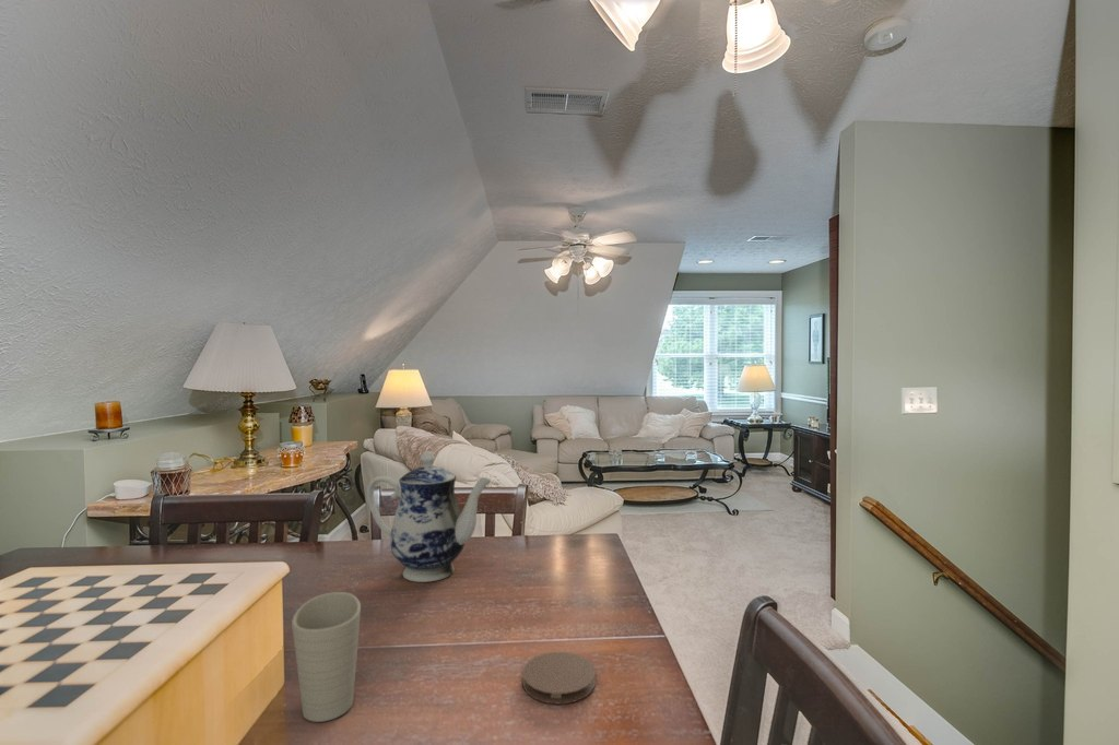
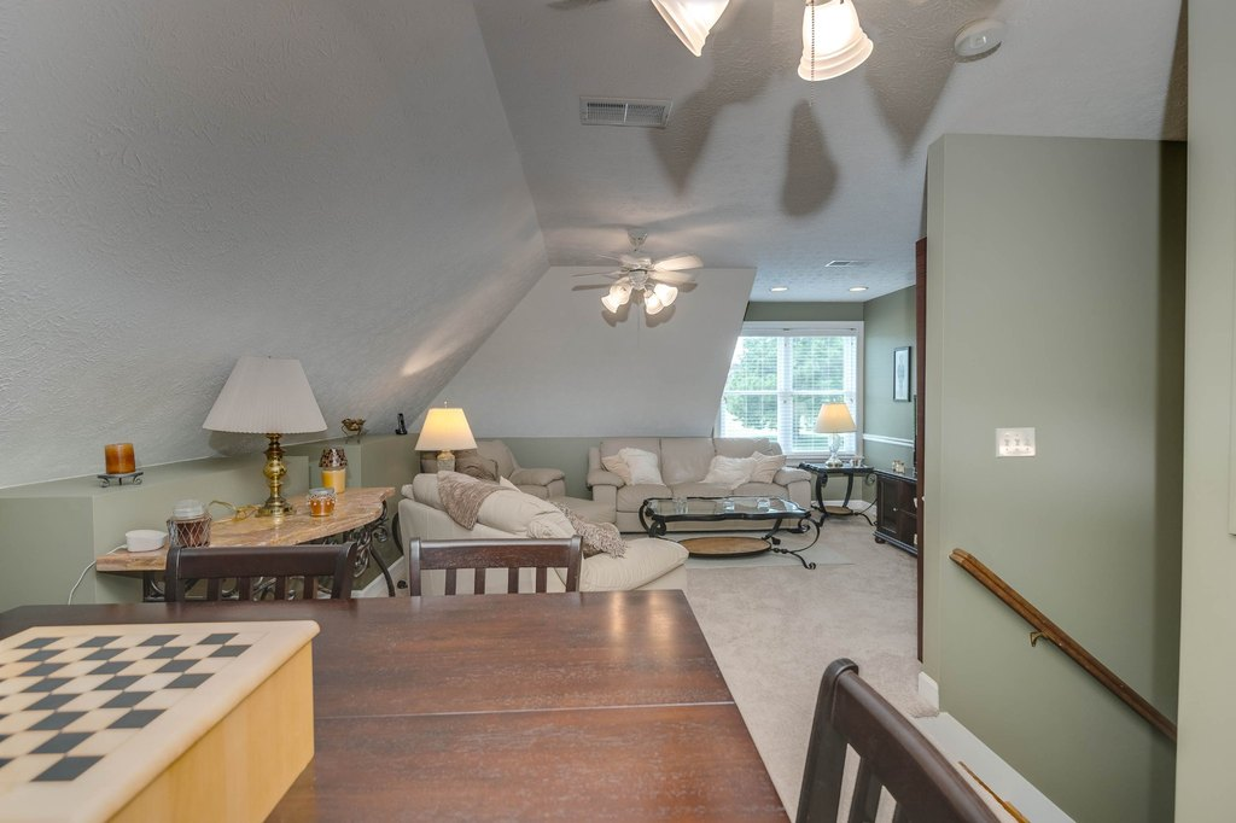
- teapot [366,450,493,583]
- cup [291,591,362,723]
- coaster [521,651,597,705]
